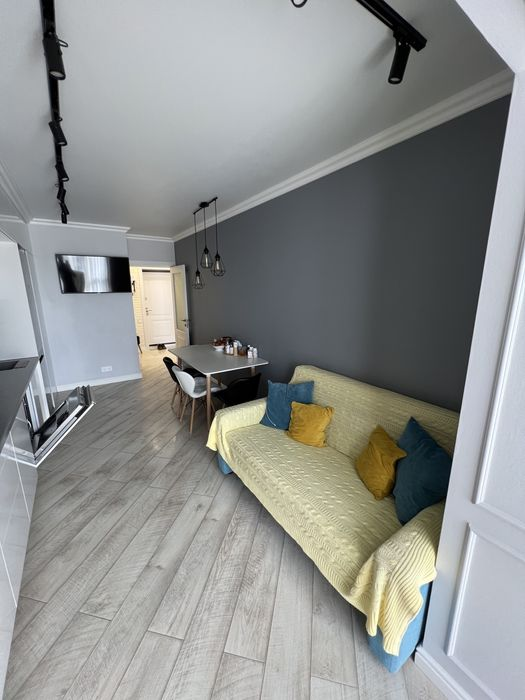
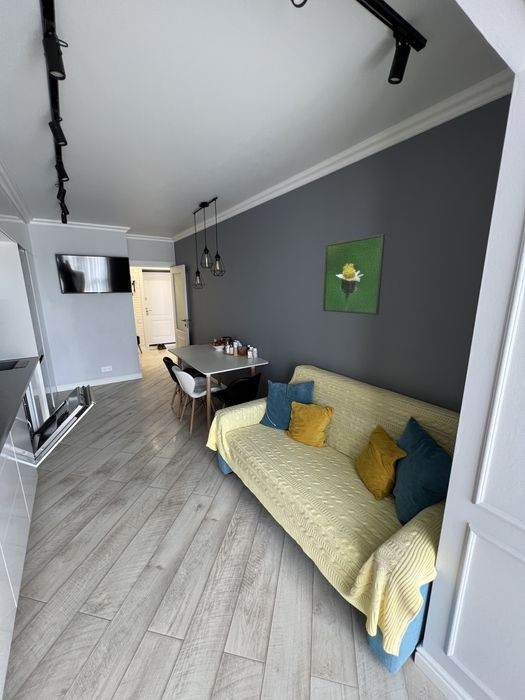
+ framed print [322,233,386,316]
